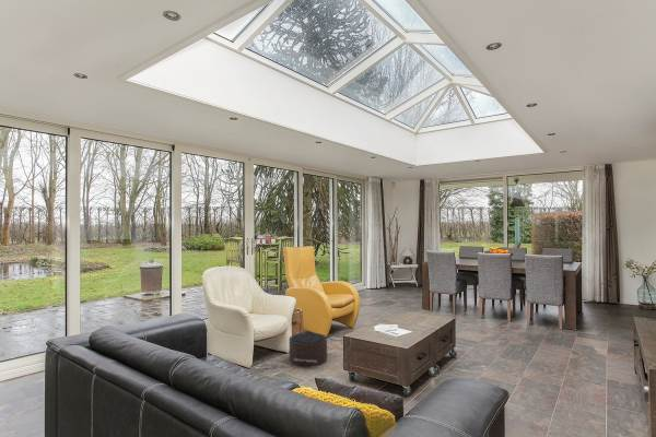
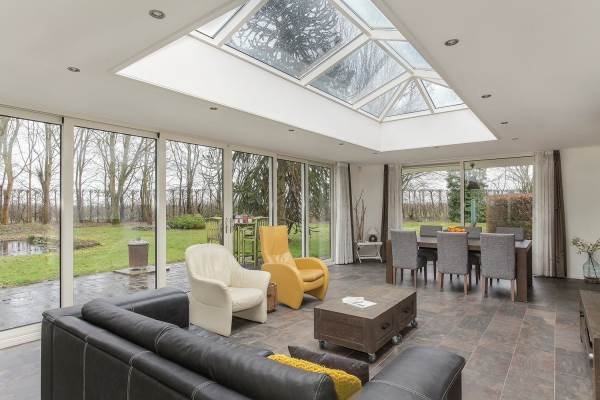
- pouf [289,332,330,367]
